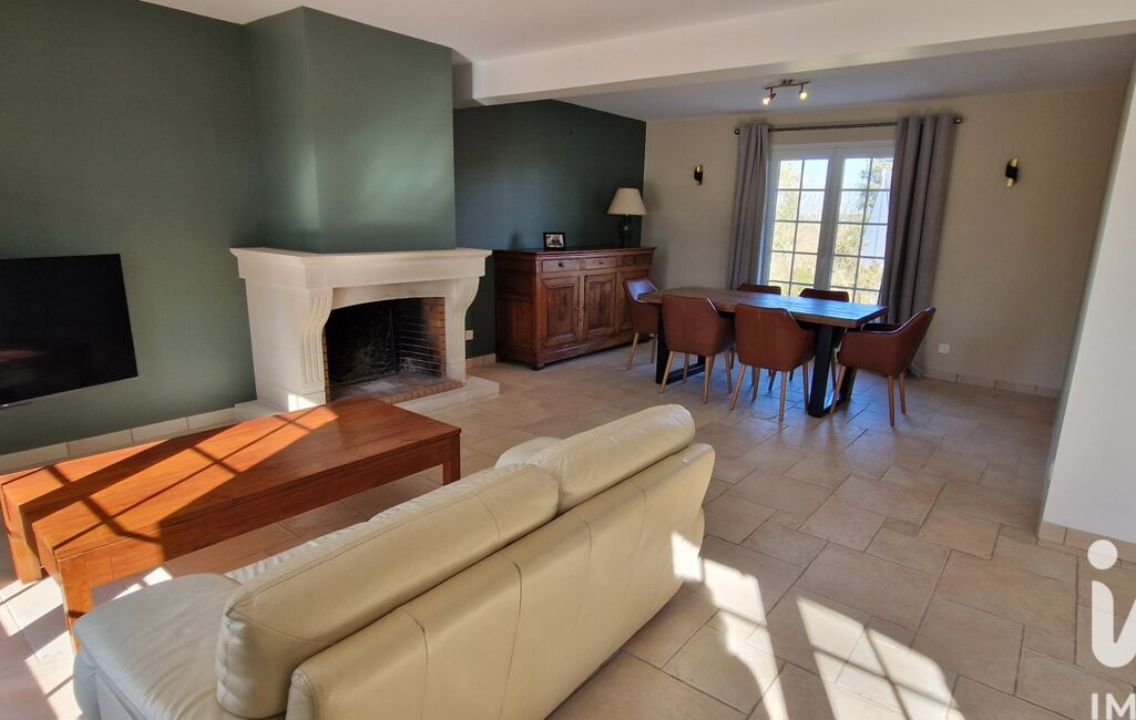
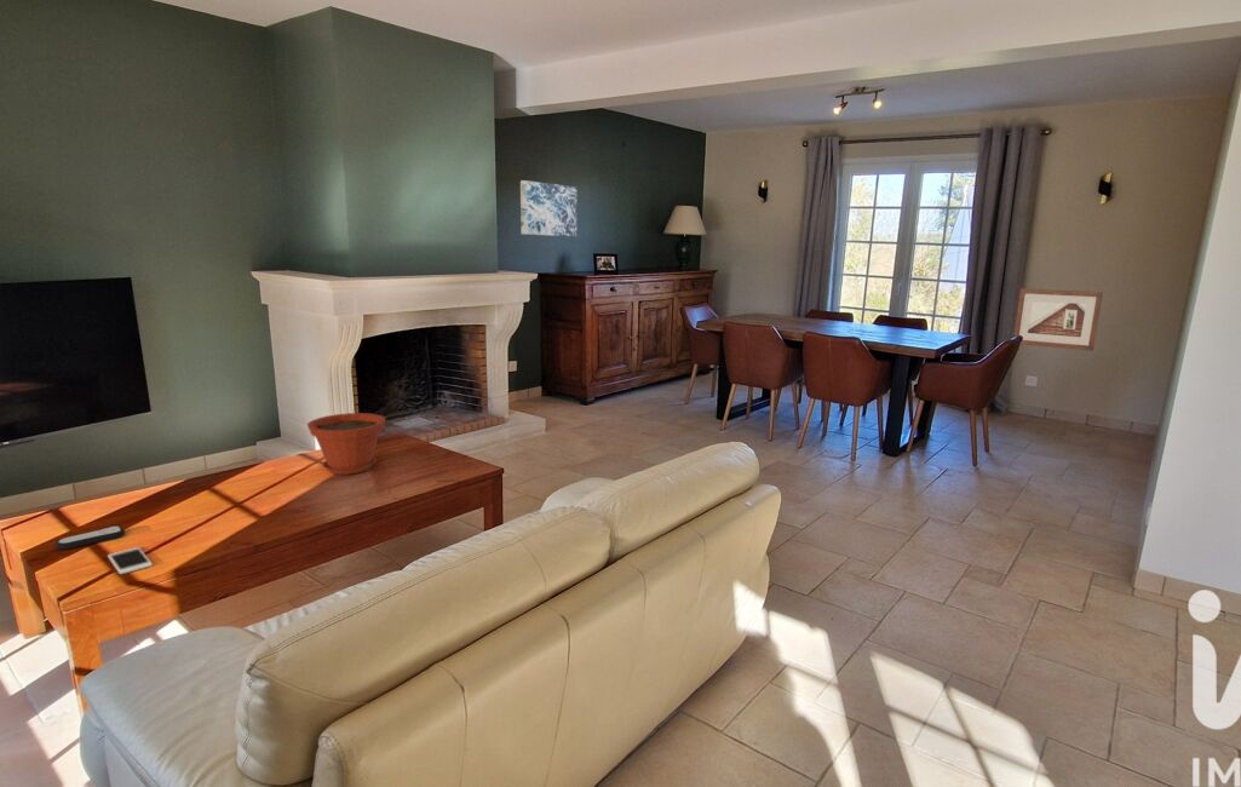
+ remote control [54,524,126,551]
+ plant pot [306,412,387,476]
+ cell phone [107,546,154,575]
+ picture frame [1012,287,1104,352]
+ wall art [519,179,578,237]
